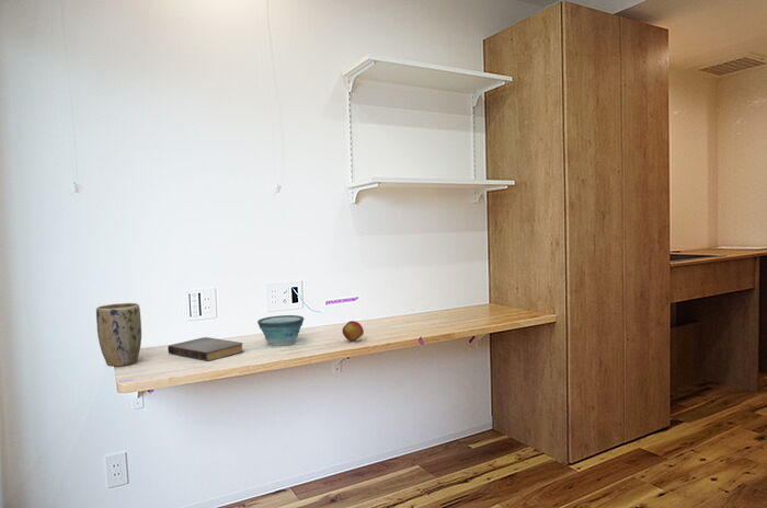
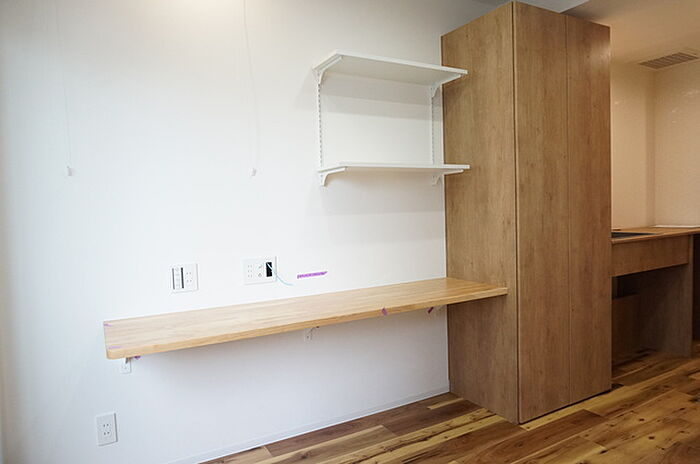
- book [167,336,244,362]
- plant pot [95,302,142,368]
- bowl [256,314,305,347]
- apple [342,320,365,343]
